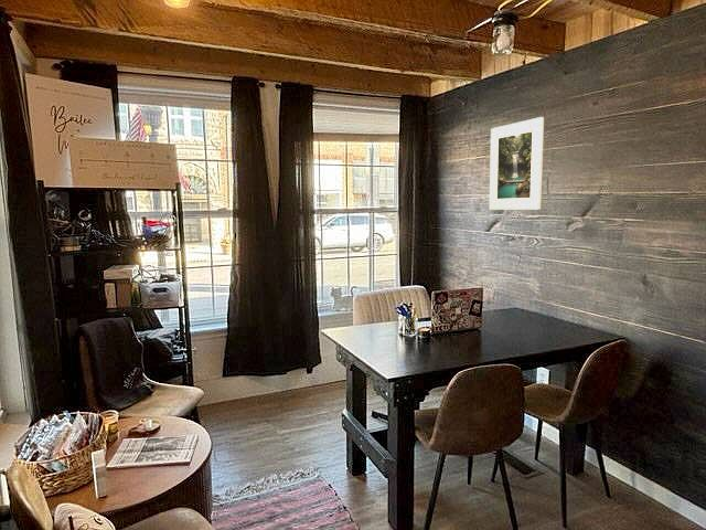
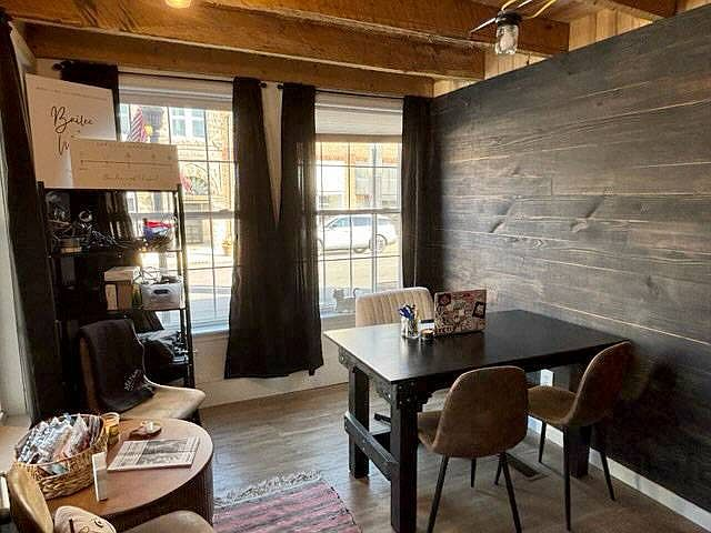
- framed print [489,116,545,211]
